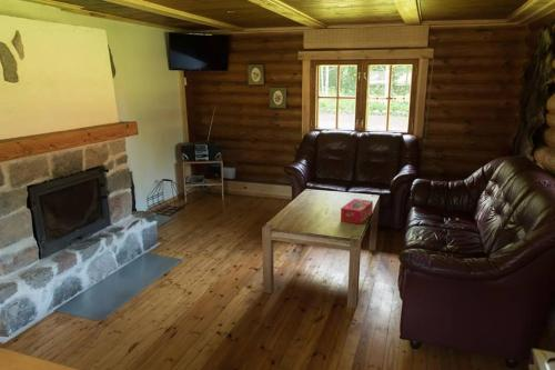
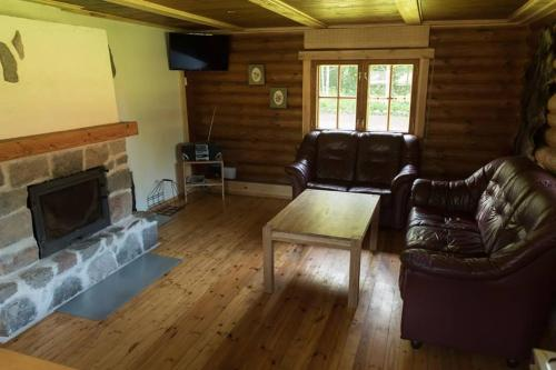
- tissue box [340,198,374,226]
